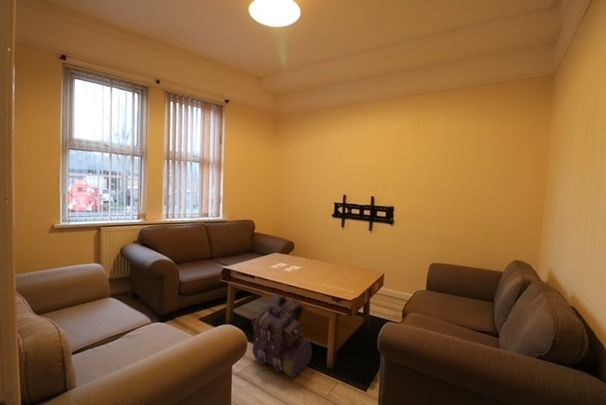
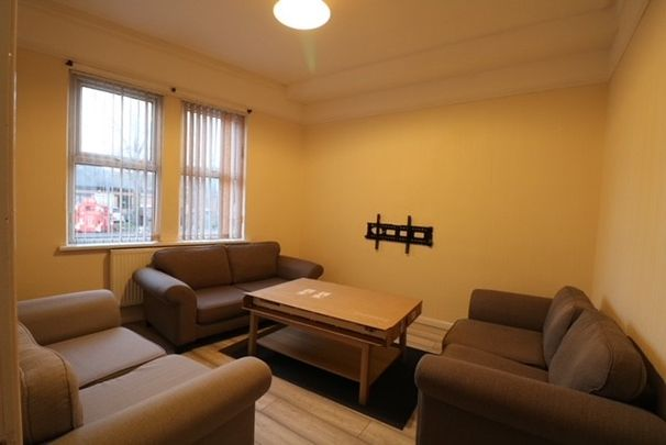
- backpack [251,294,313,380]
